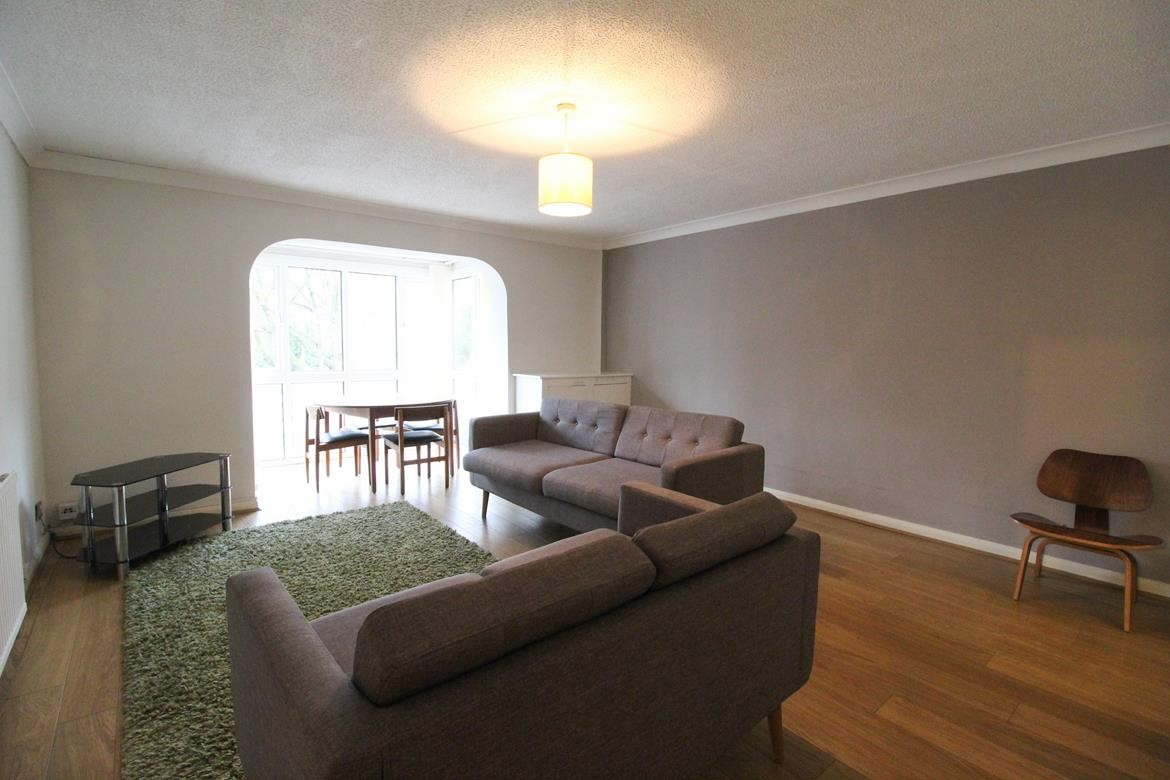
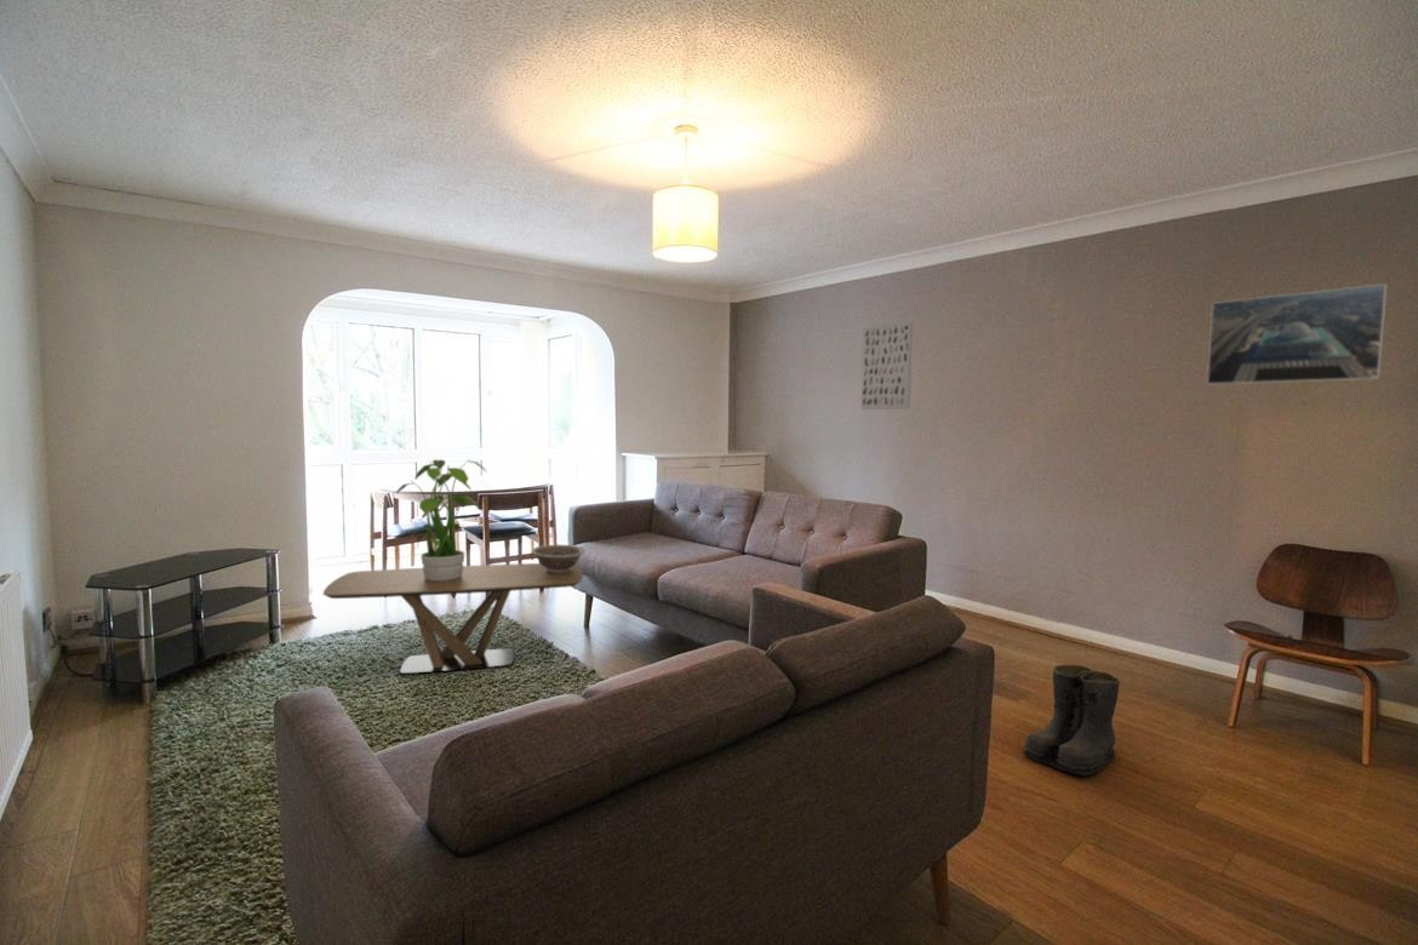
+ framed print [1206,282,1389,385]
+ decorative bowl [531,544,587,573]
+ wall art [860,321,914,411]
+ boots [1022,664,1121,777]
+ potted plant [395,458,487,582]
+ coffee table [322,562,584,675]
